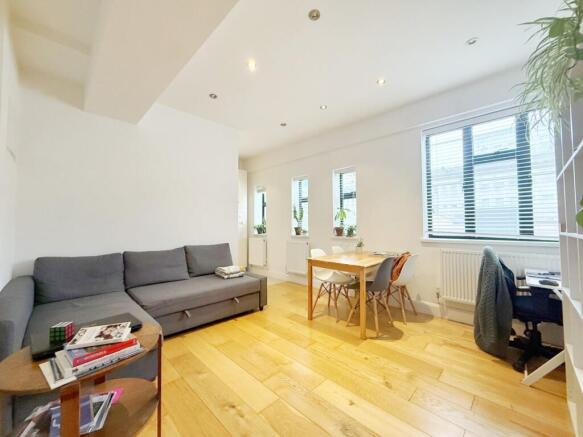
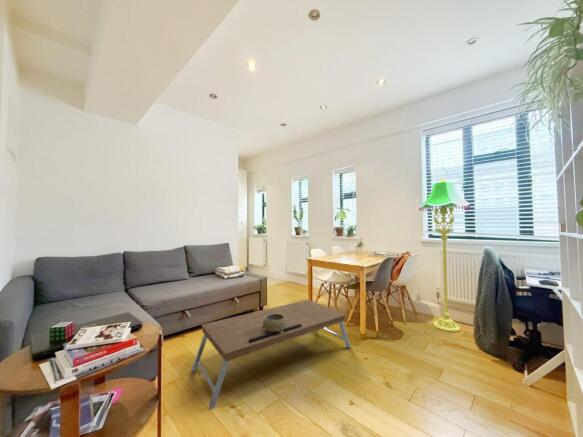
+ coffee table [190,299,352,410]
+ floor lamp [418,178,471,333]
+ decorative bowl [262,314,287,333]
